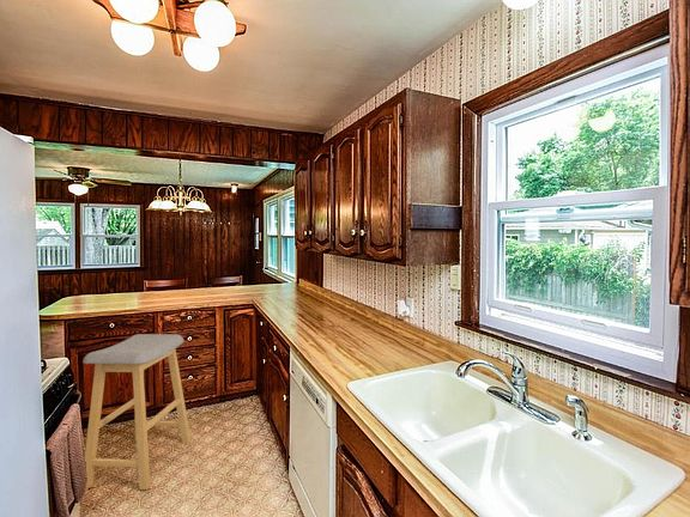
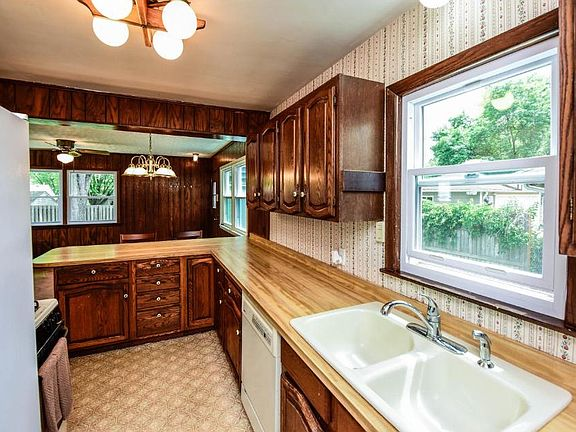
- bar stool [81,333,192,491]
